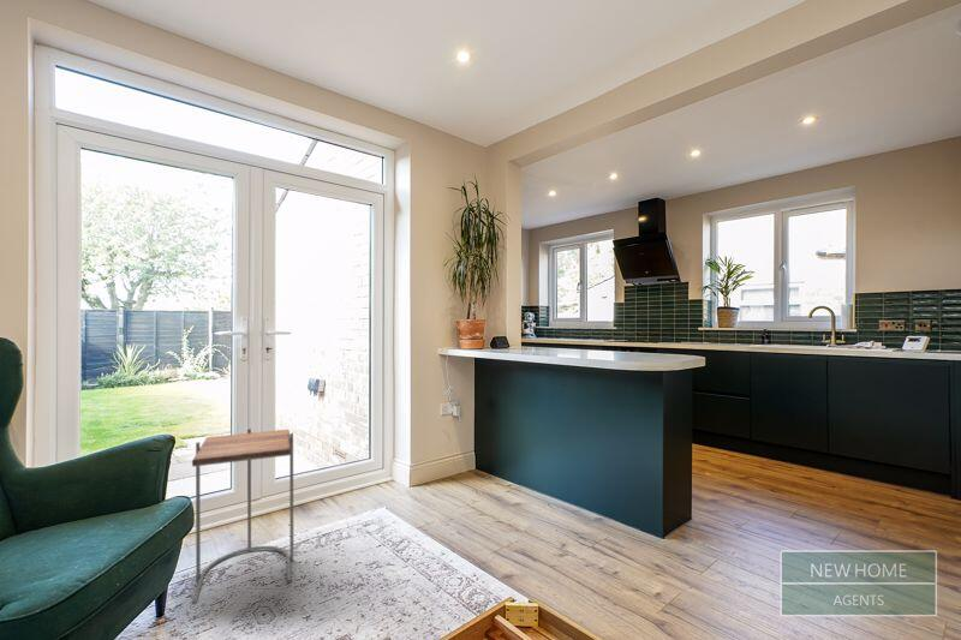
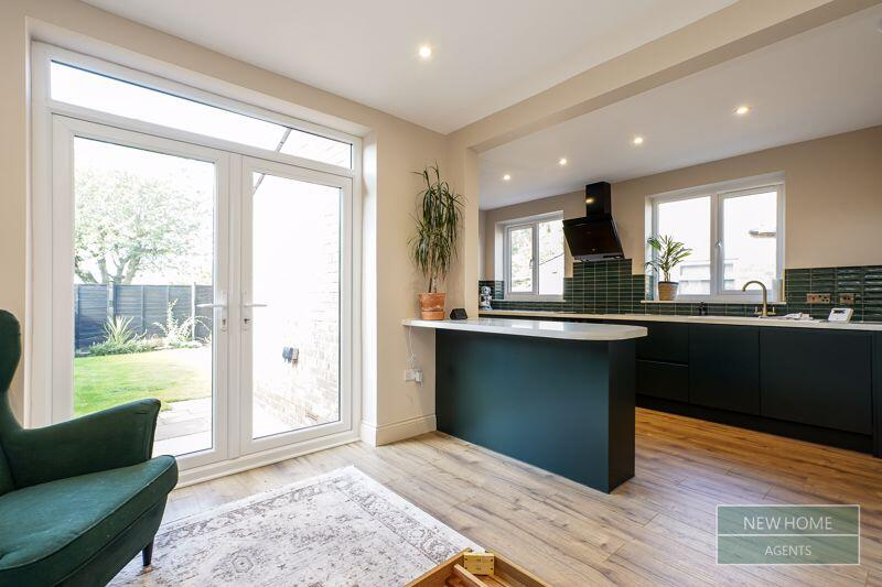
- side table [191,427,294,605]
